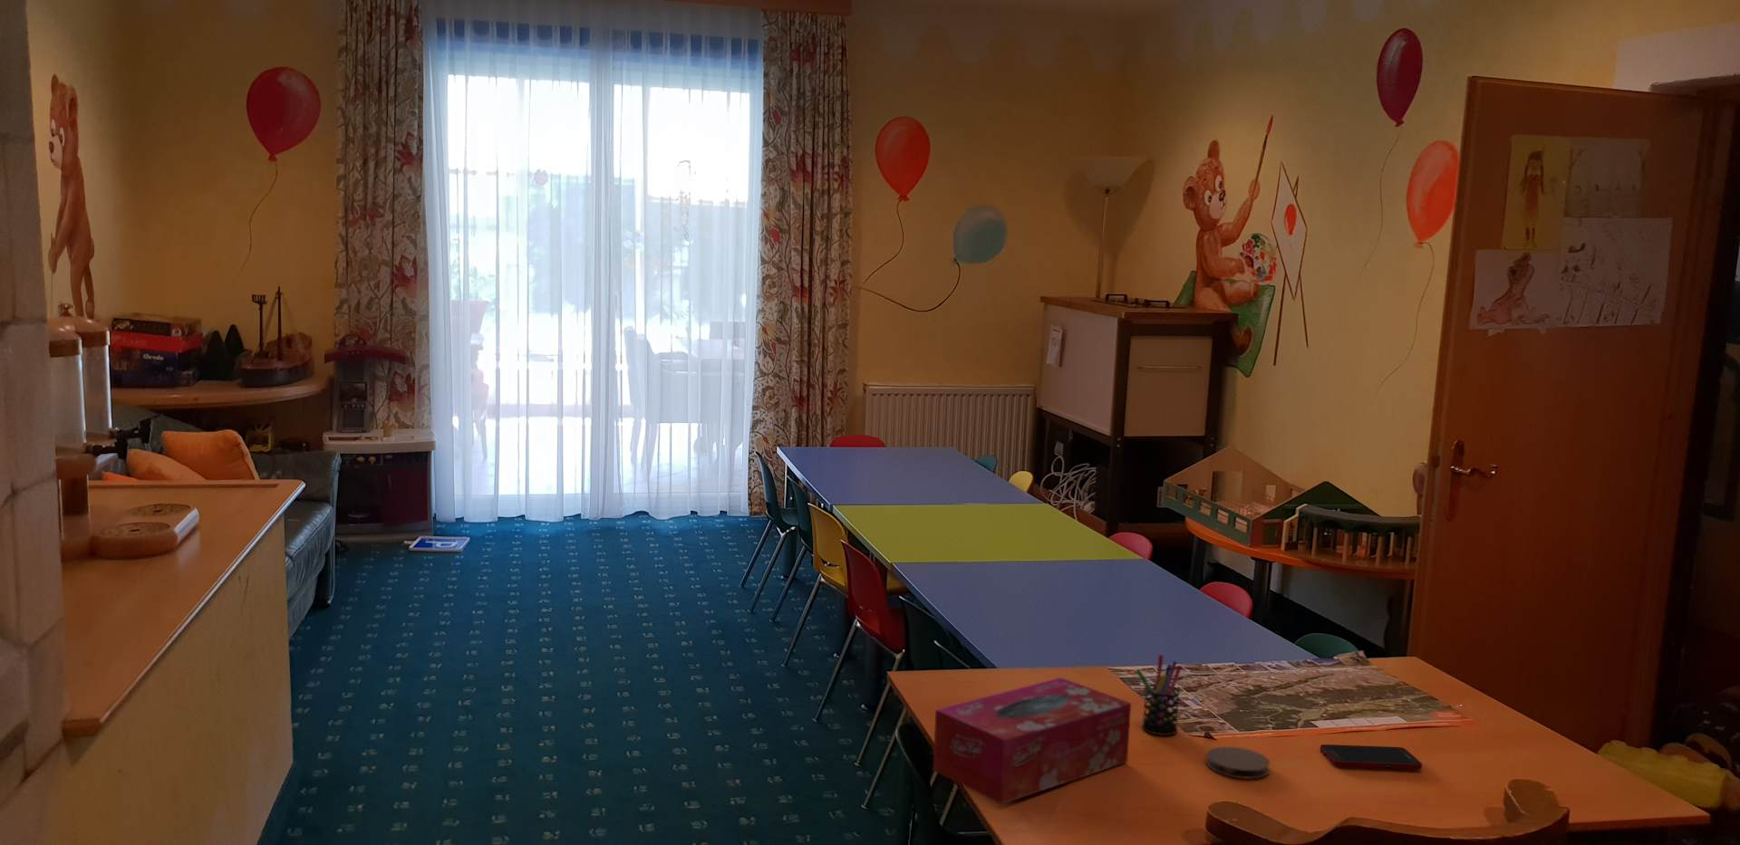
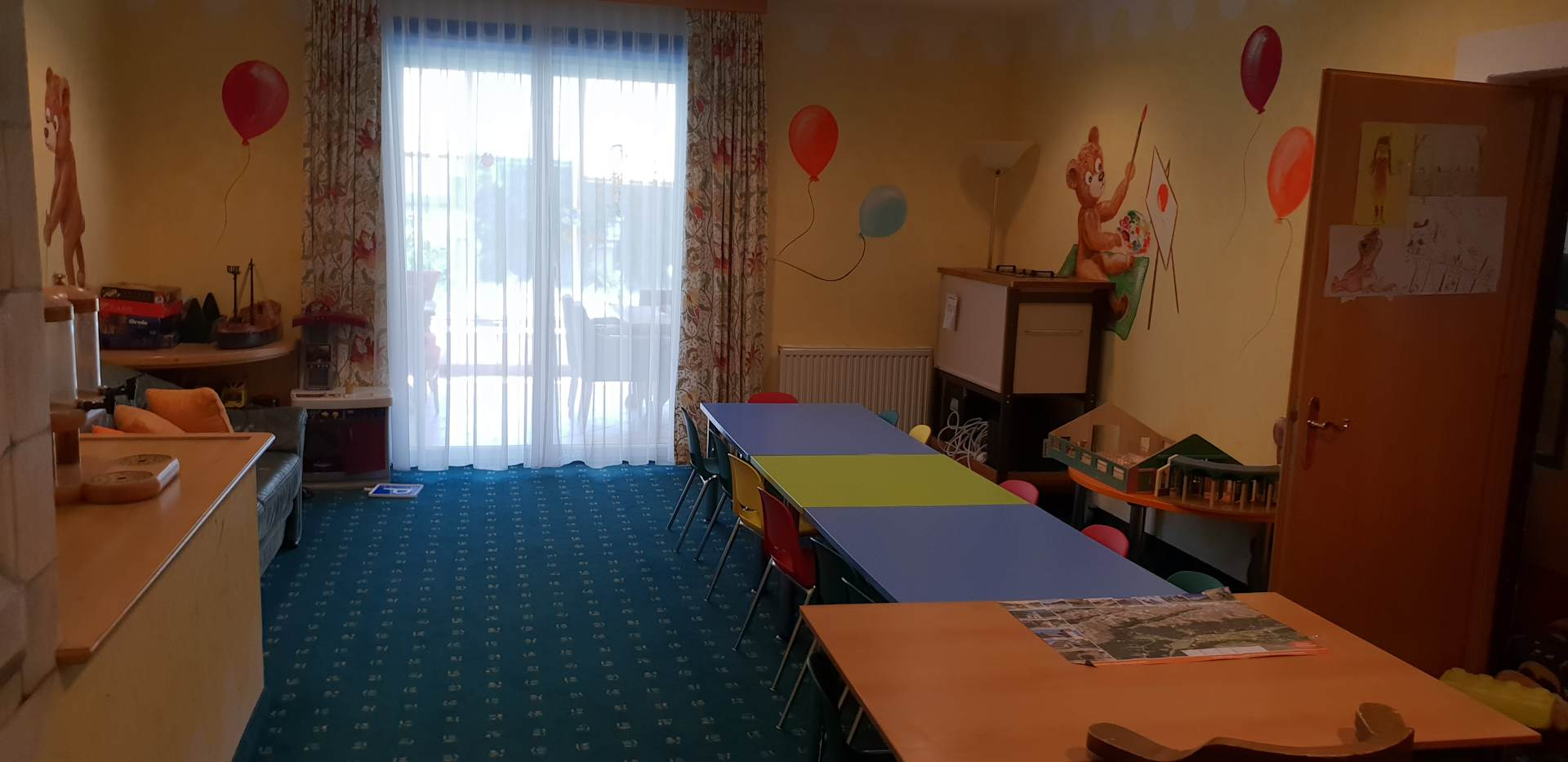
- cell phone [1319,744,1423,770]
- pen holder [1134,654,1183,736]
- coaster [1205,745,1271,780]
- tissue box [932,676,1132,805]
